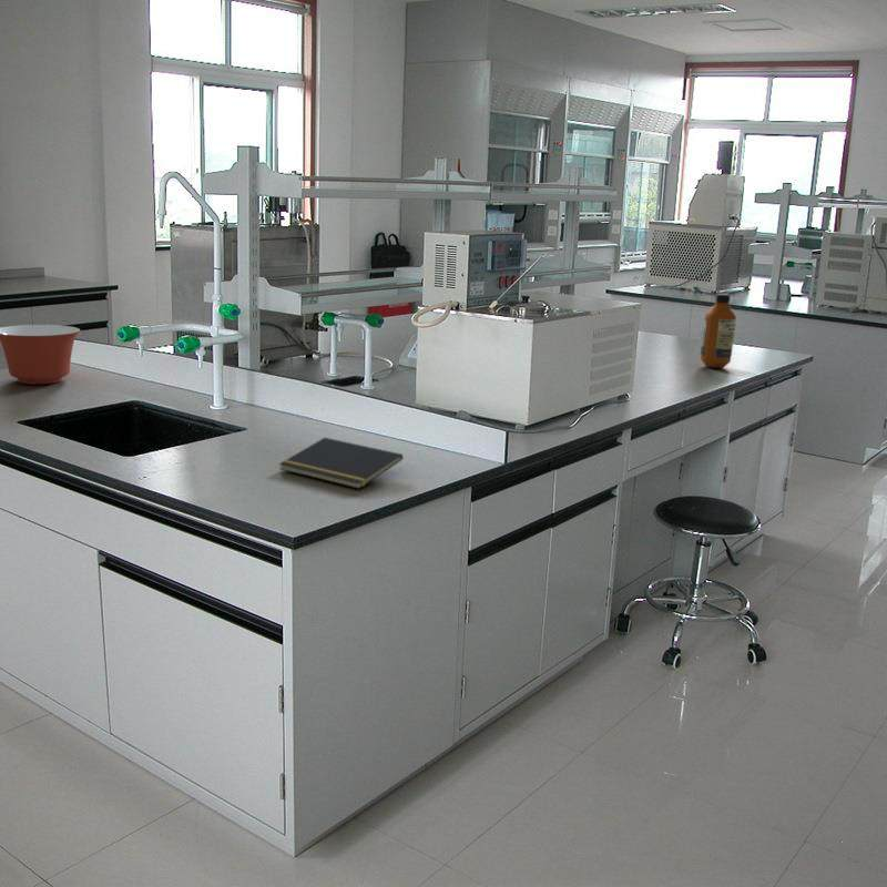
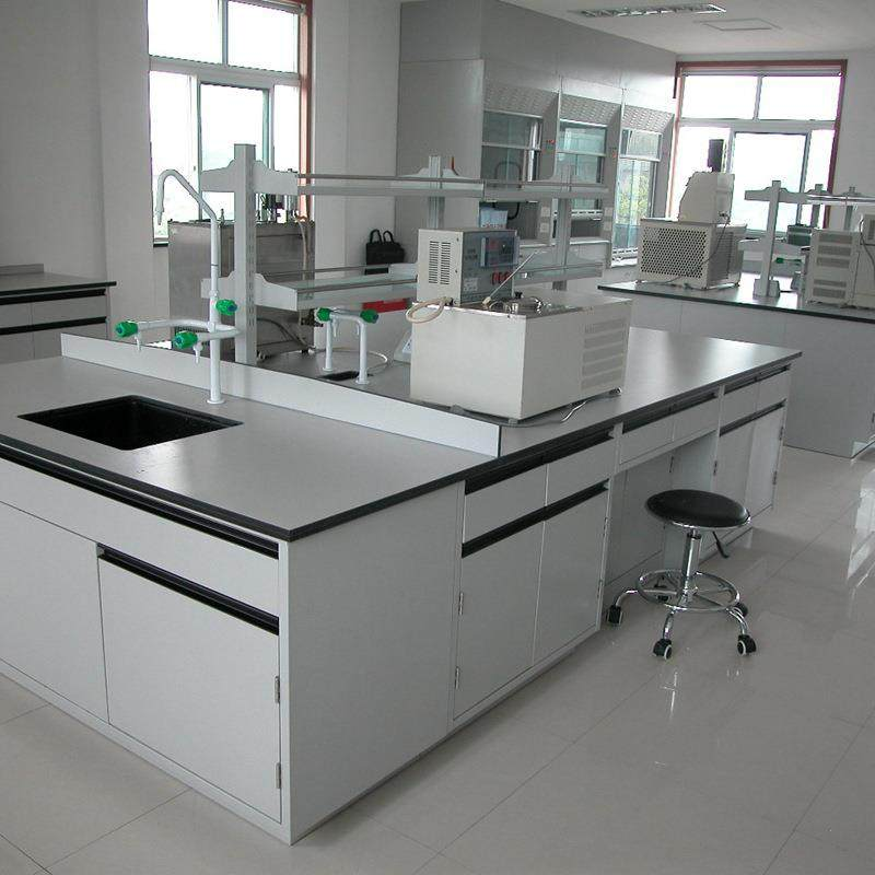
- mixing bowl [0,324,81,385]
- bottle [700,293,737,369]
- notepad [278,437,404,490]
